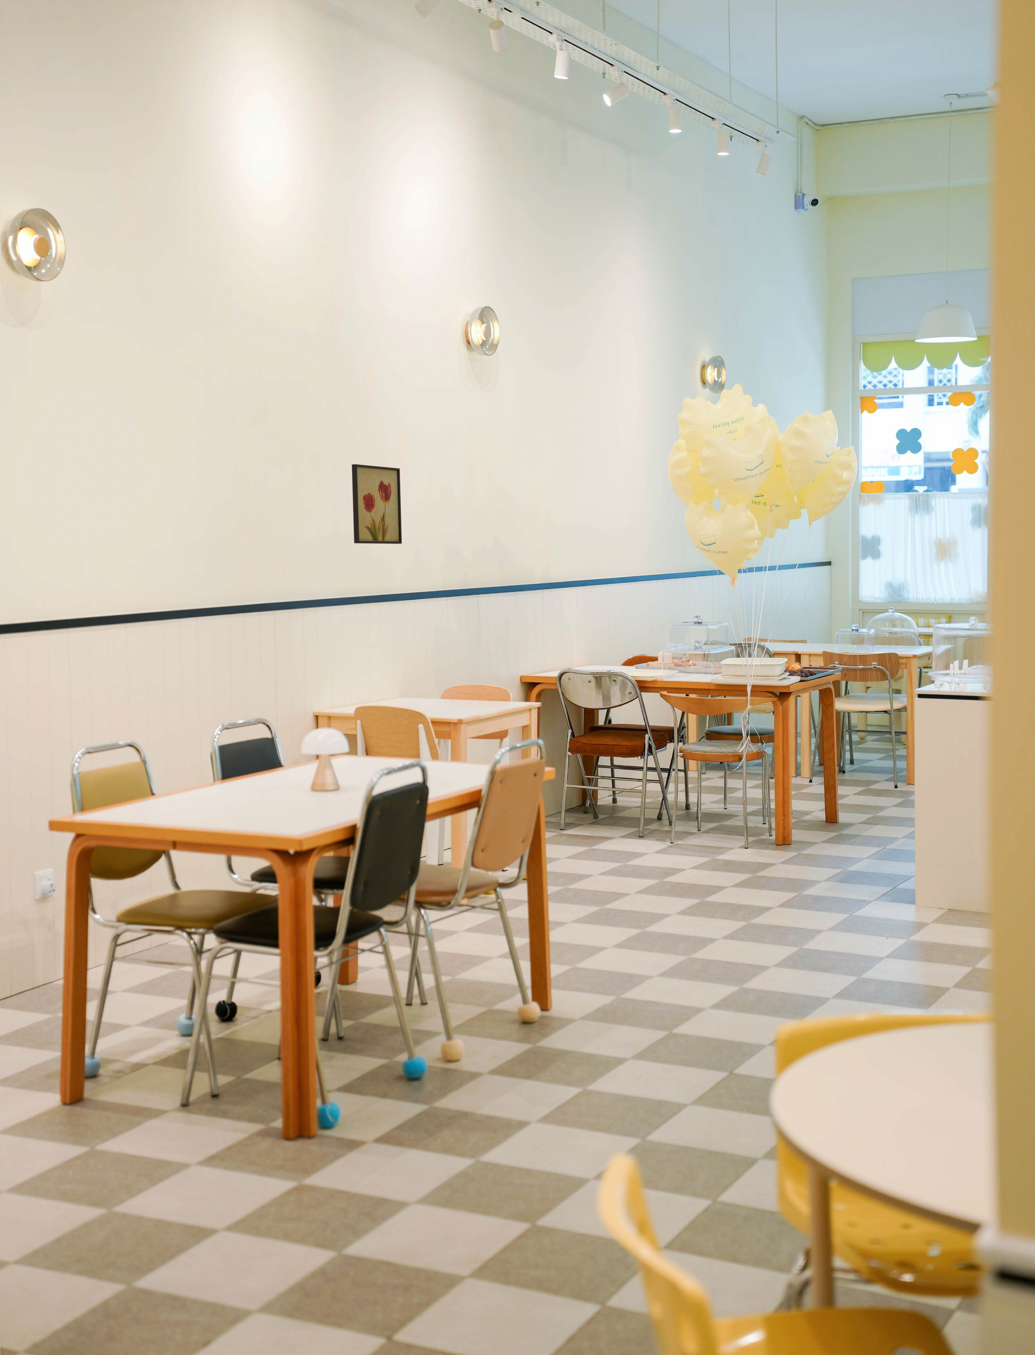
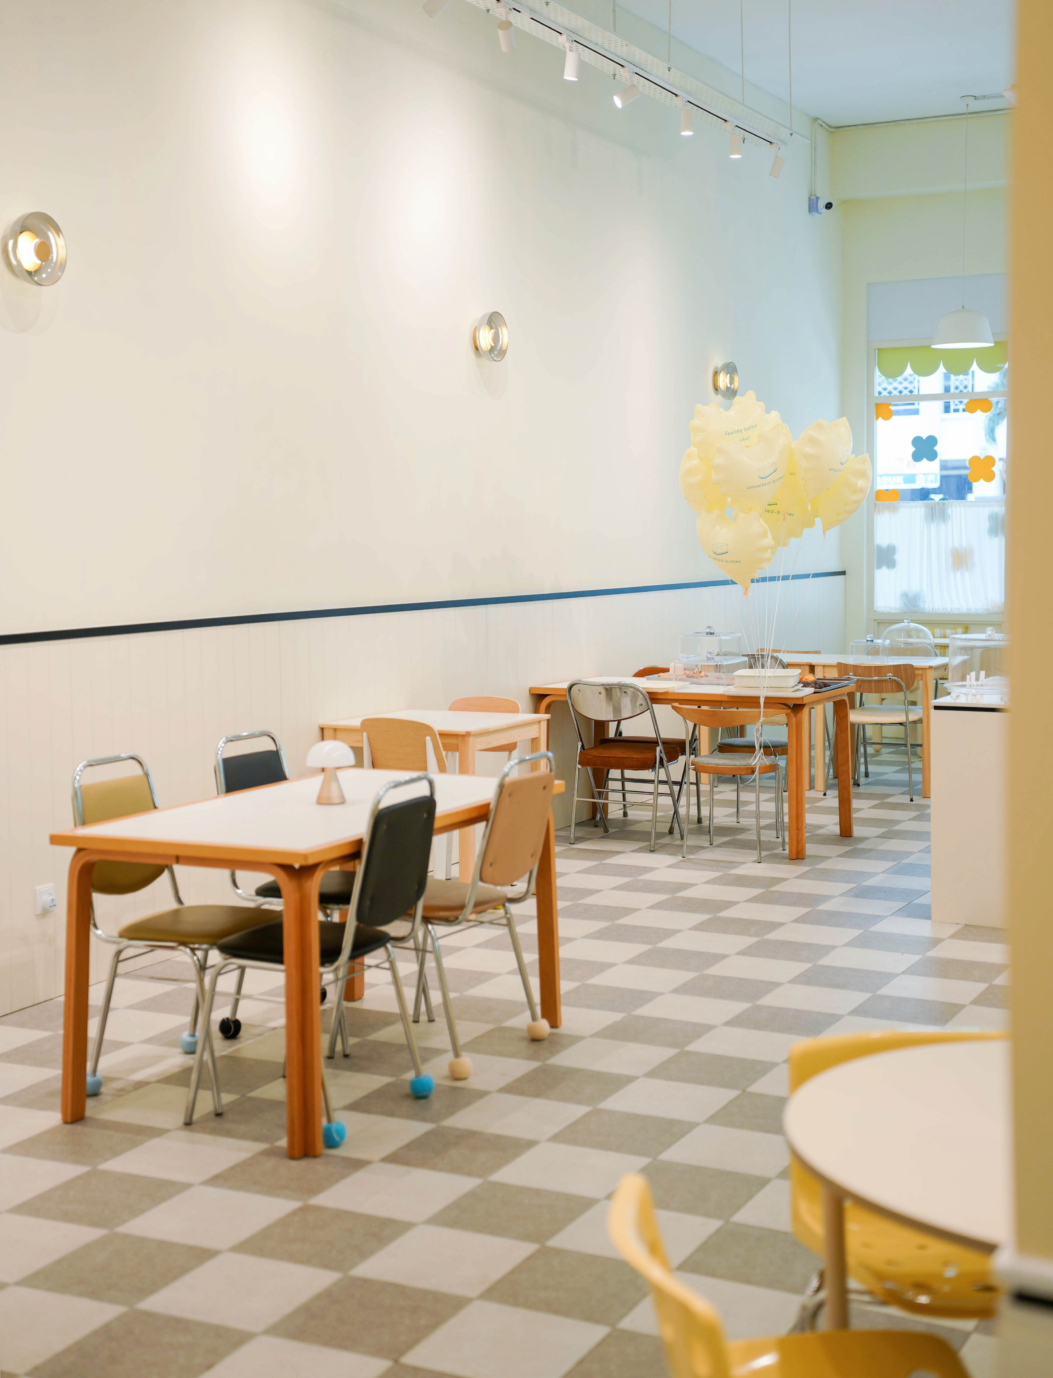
- wall art [351,463,402,544]
